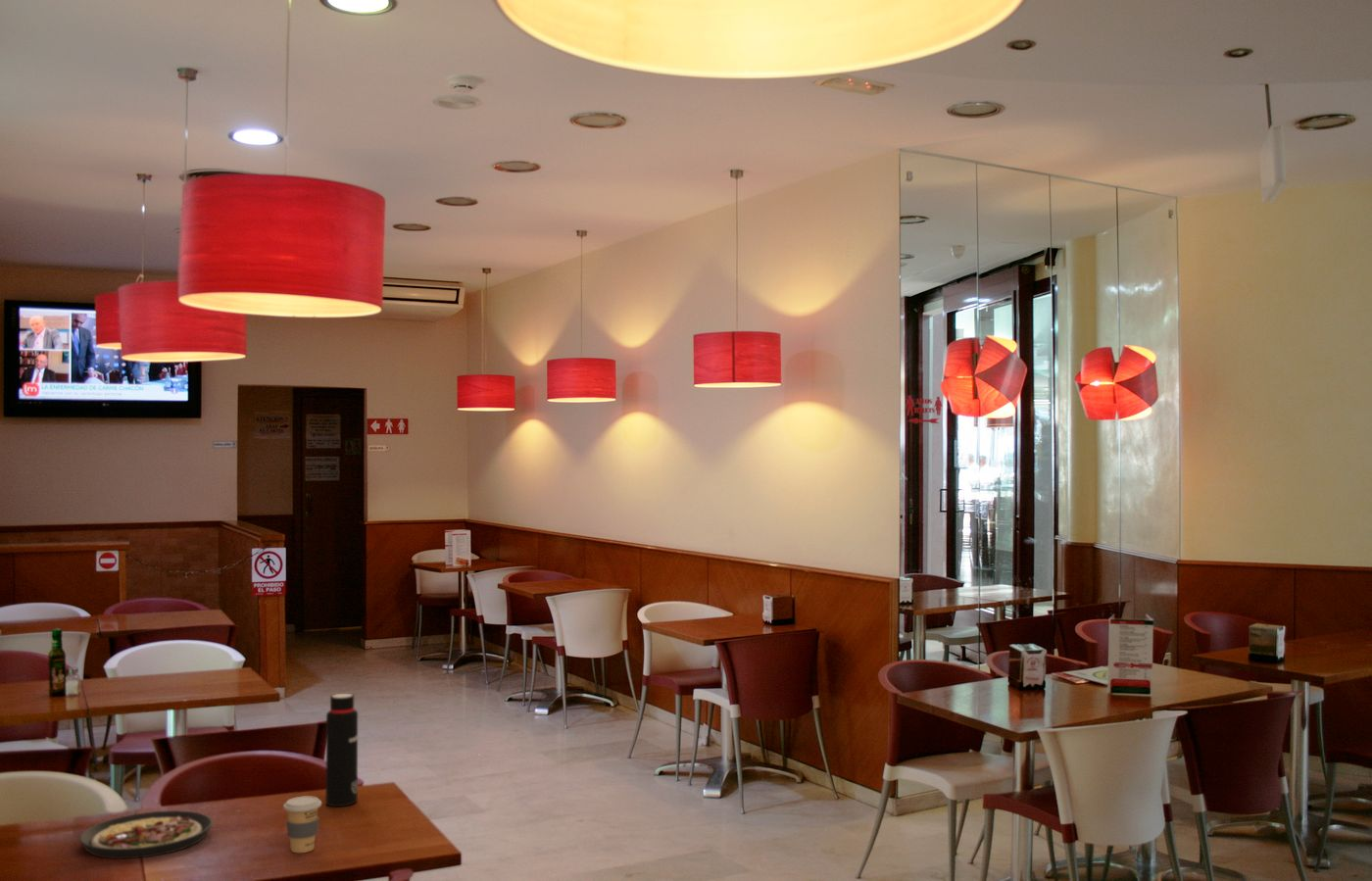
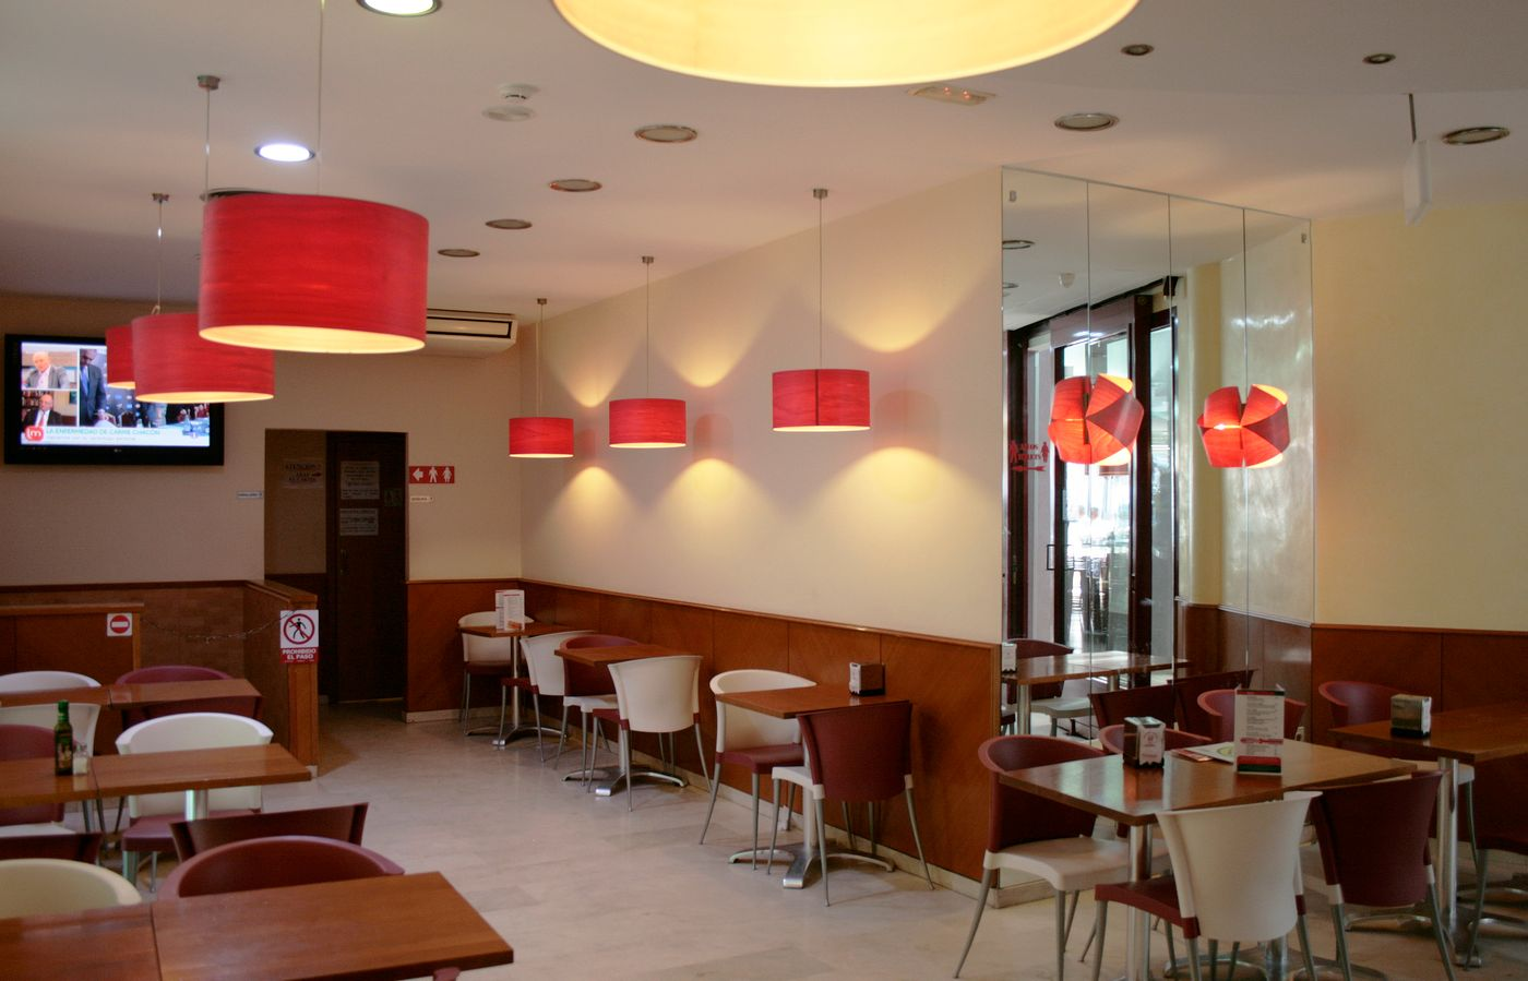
- coffee cup [282,795,322,854]
- plate [78,809,214,859]
- water bottle [324,693,359,808]
